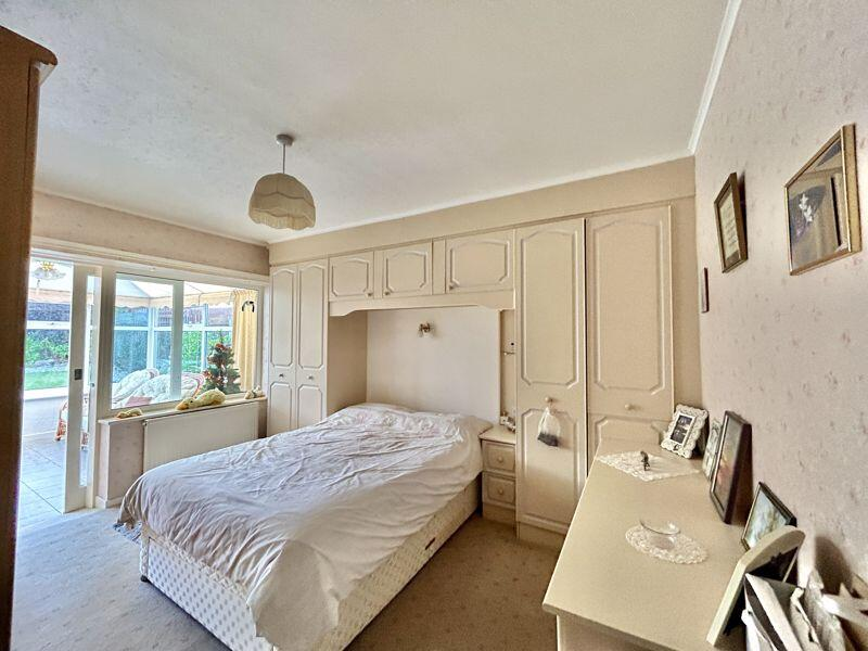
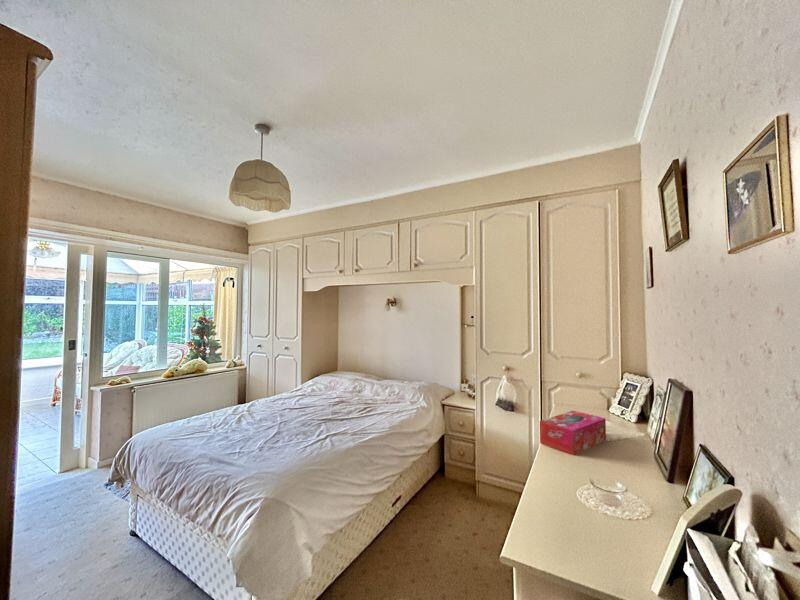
+ tissue box [539,410,607,456]
